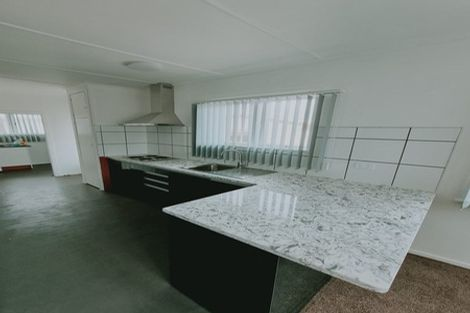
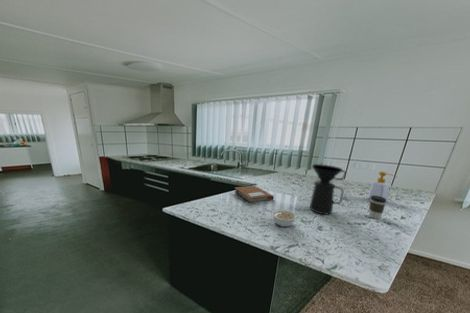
+ legume [266,208,298,228]
+ notebook [233,185,275,204]
+ coffee cup [368,195,387,220]
+ coffee maker [309,163,347,215]
+ soap bottle [367,171,398,203]
